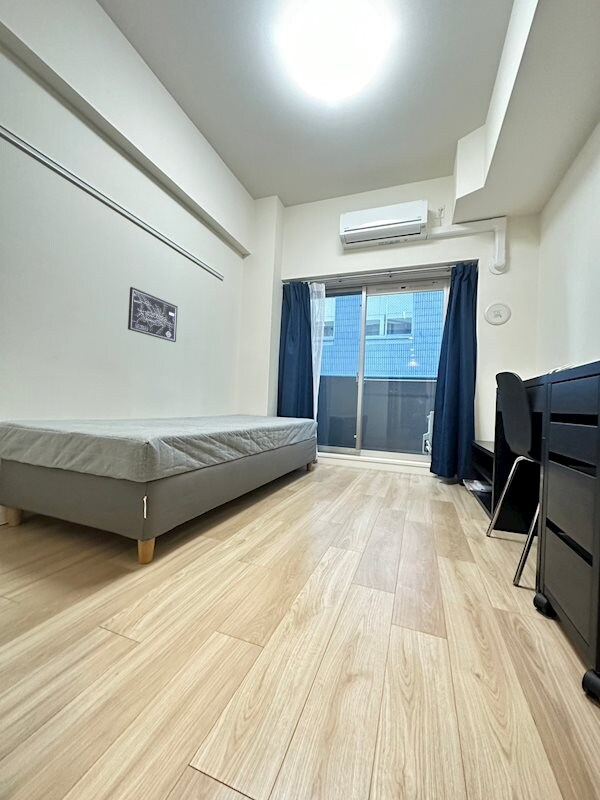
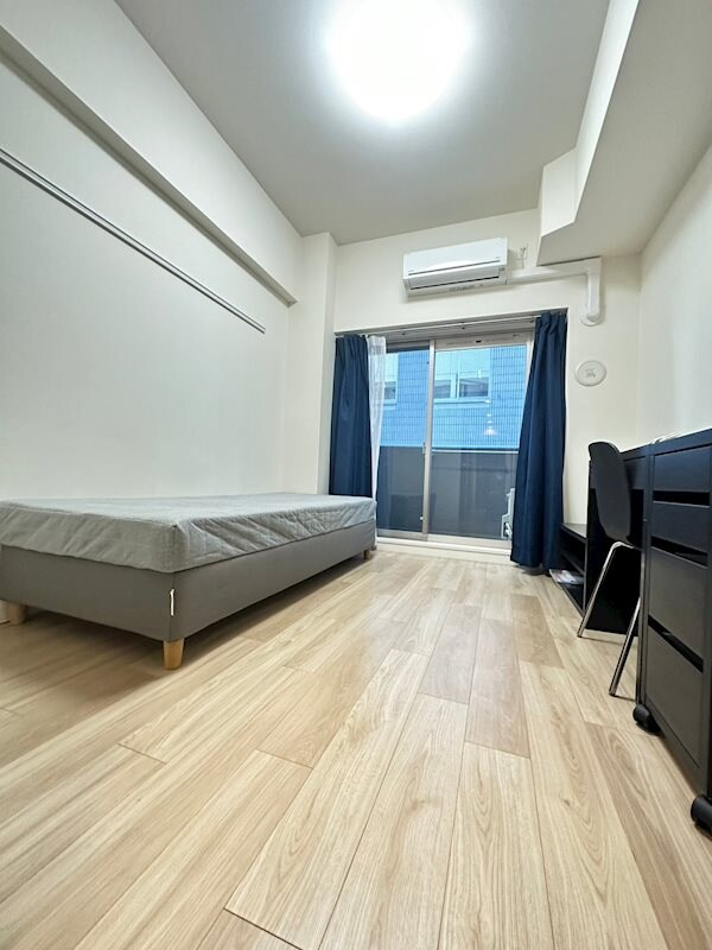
- wall art [127,286,178,343]
